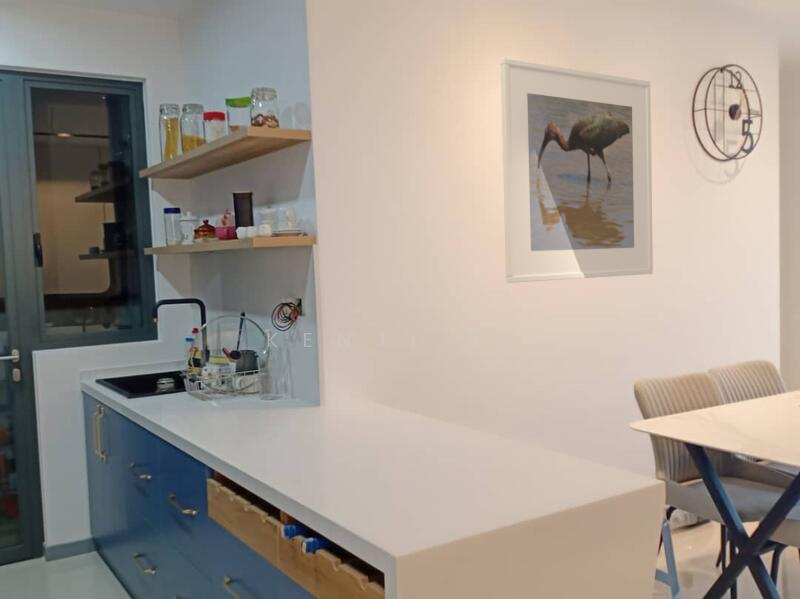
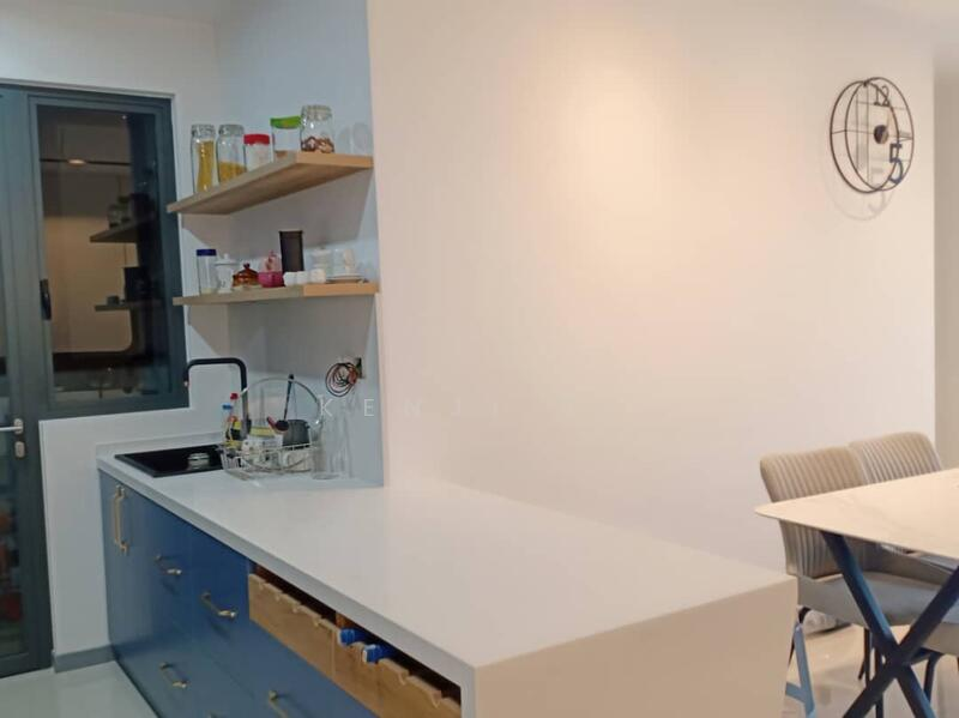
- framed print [500,57,654,284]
